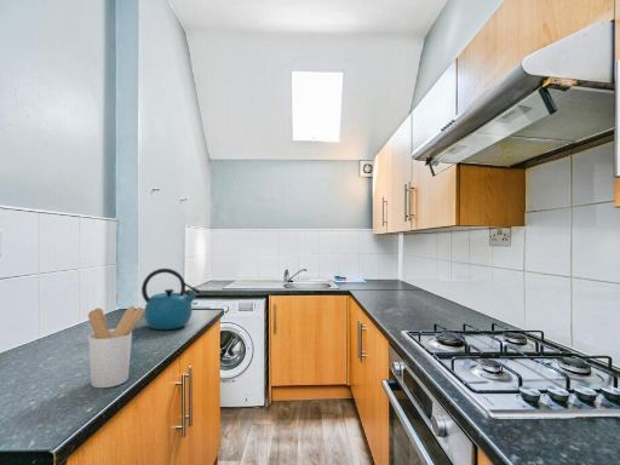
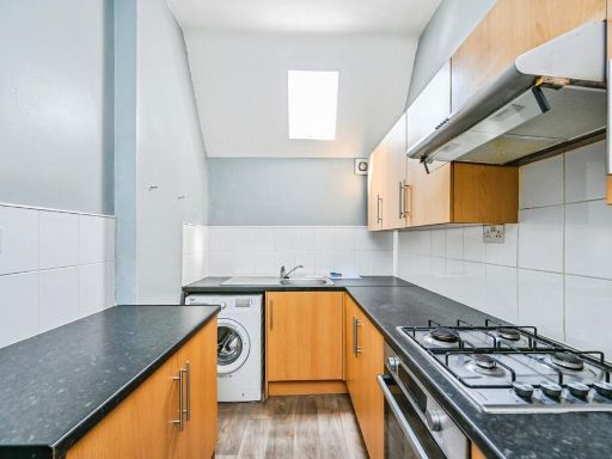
- utensil holder [87,305,145,389]
- kettle [140,268,201,331]
